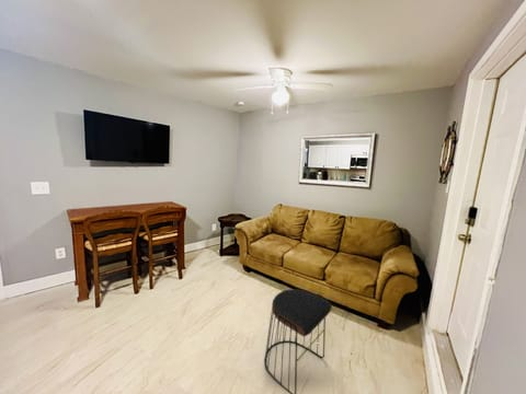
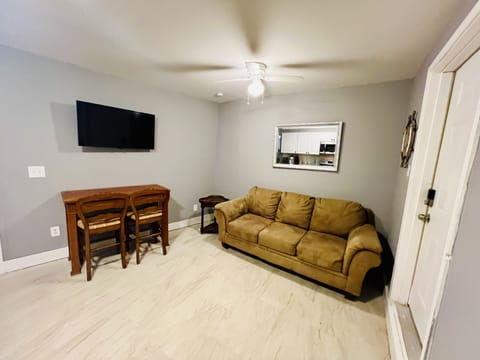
- stool [263,288,333,394]
